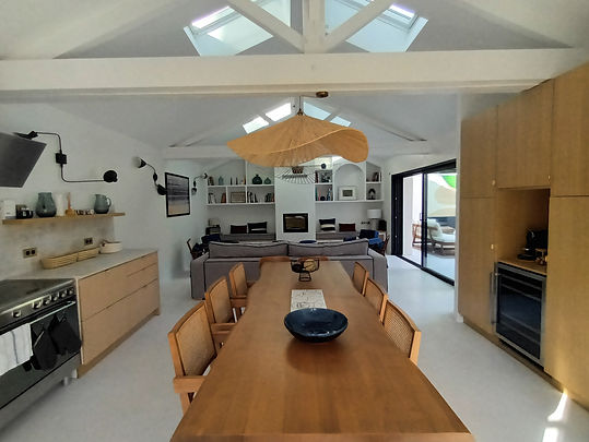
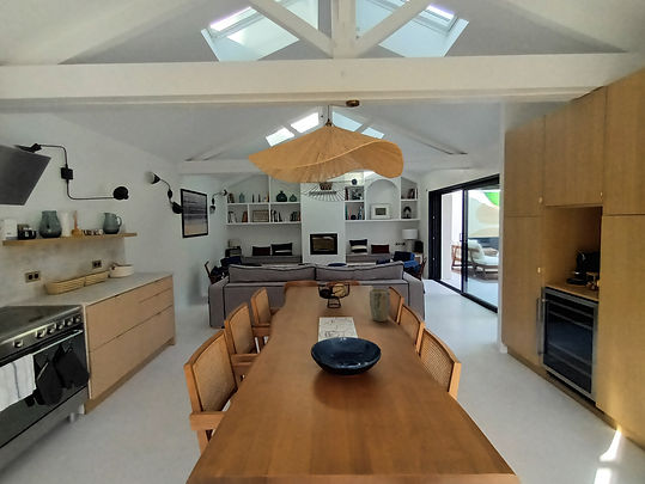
+ plant pot [369,288,391,323]
